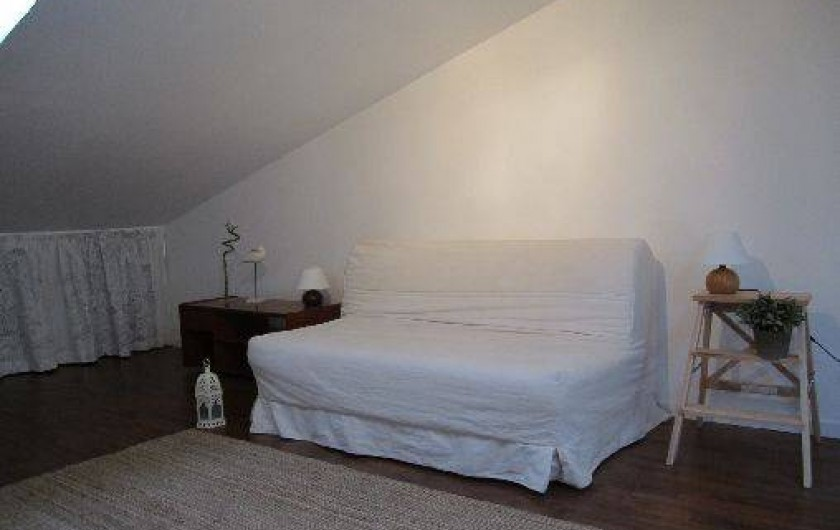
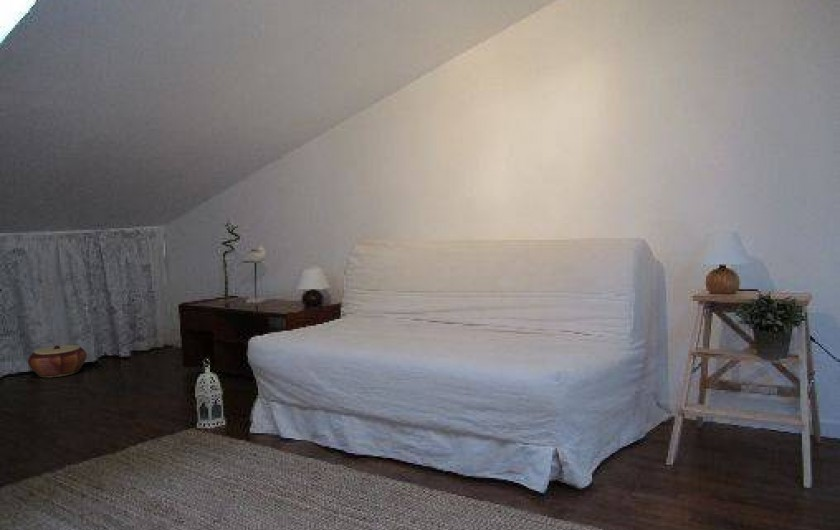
+ woven basket [27,344,88,378]
